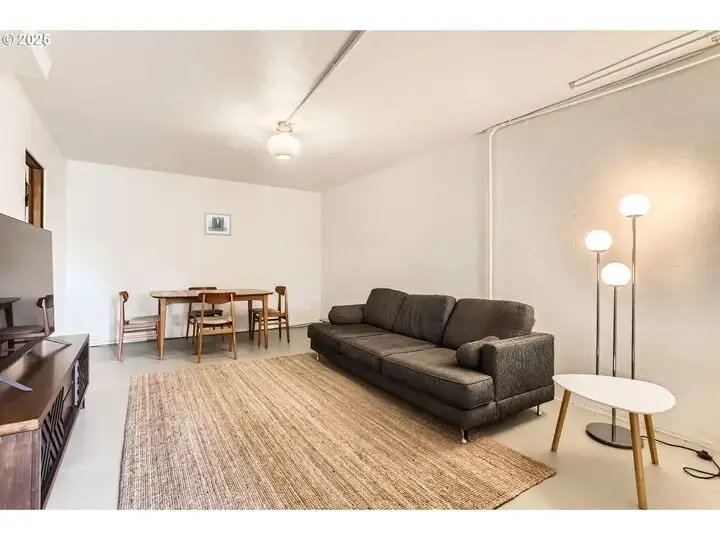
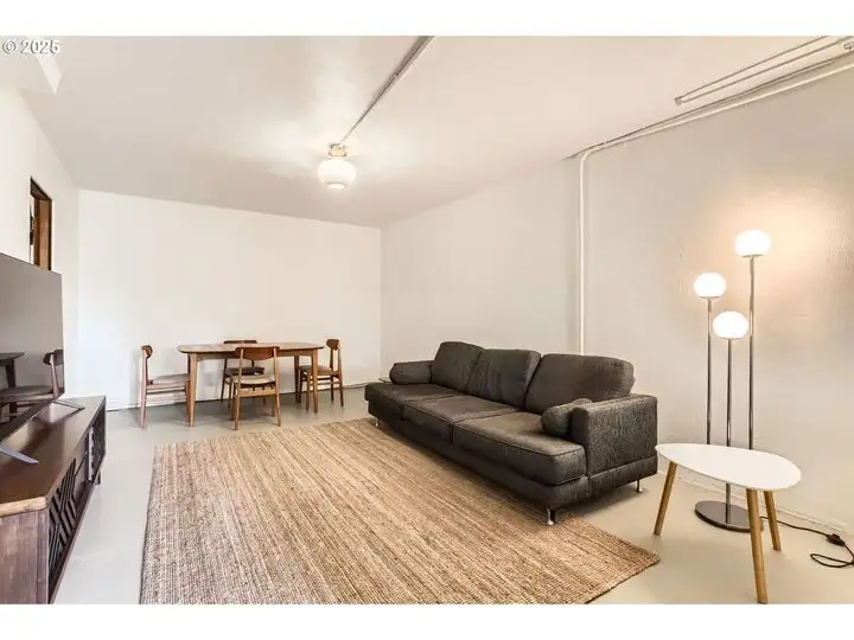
- wall art [203,211,232,237]
